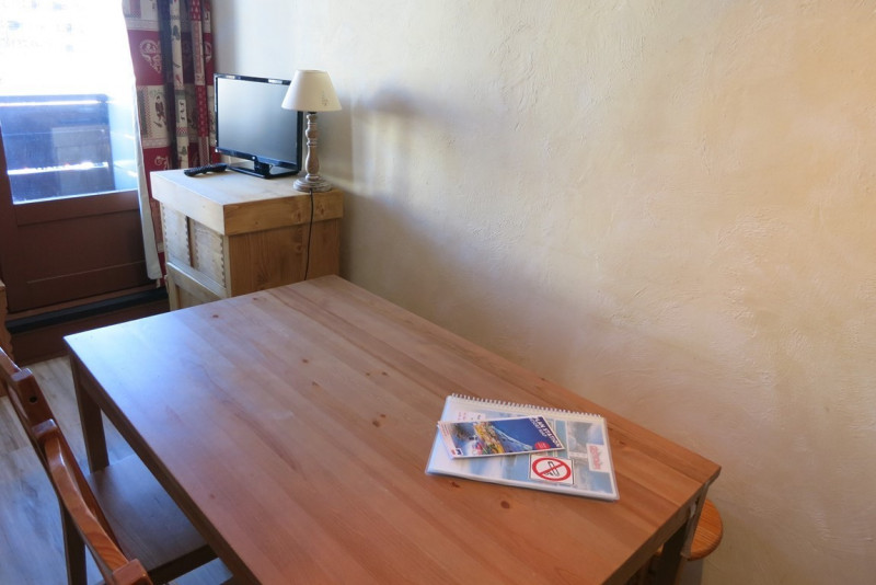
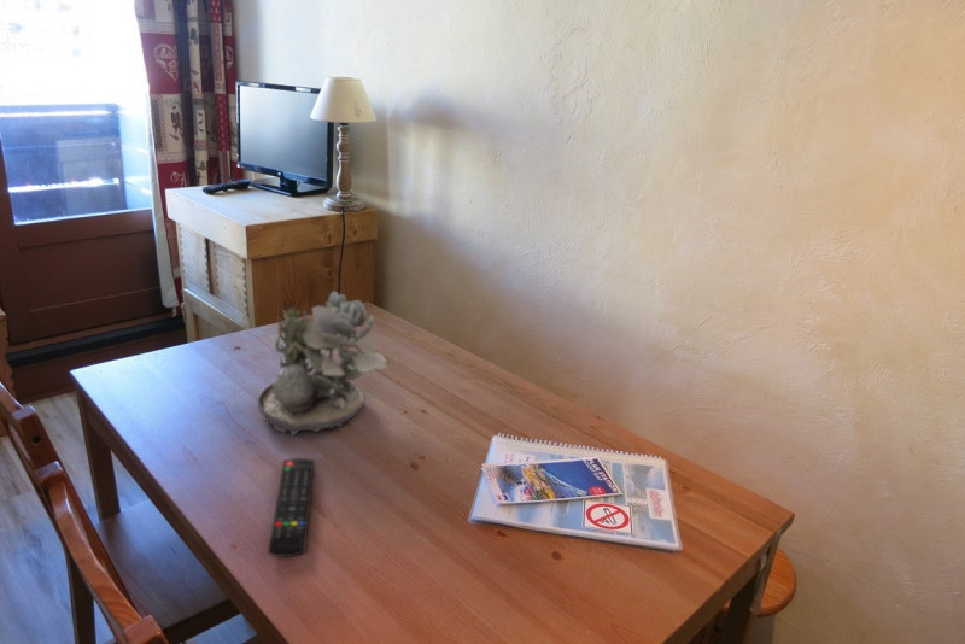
+ remote control [267,457,315,557]
+ succulent plant [257,291,388,437]
